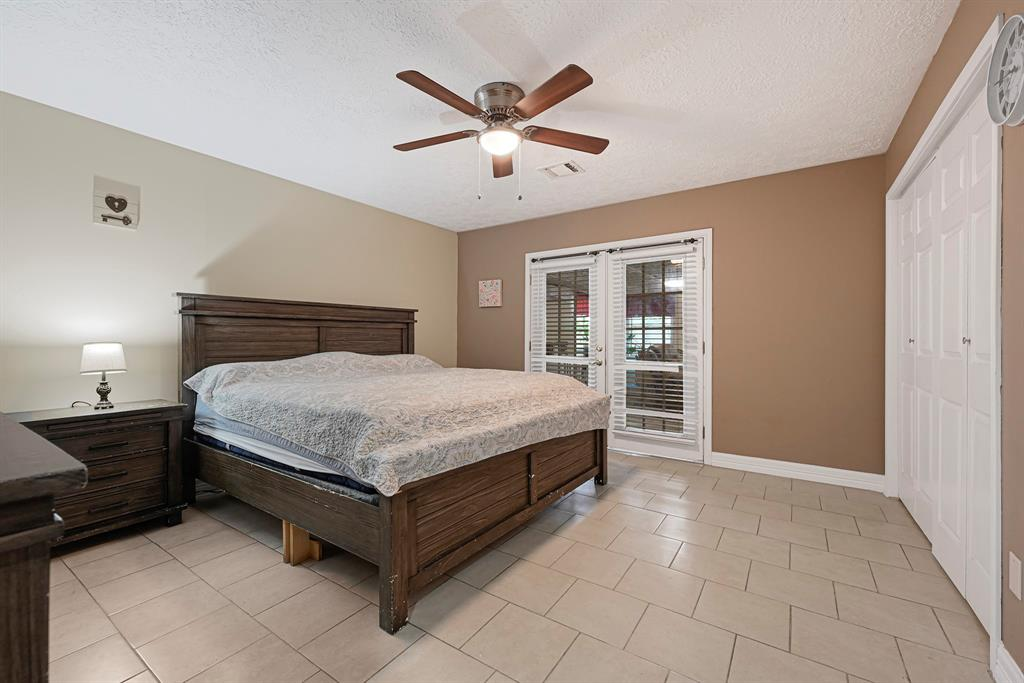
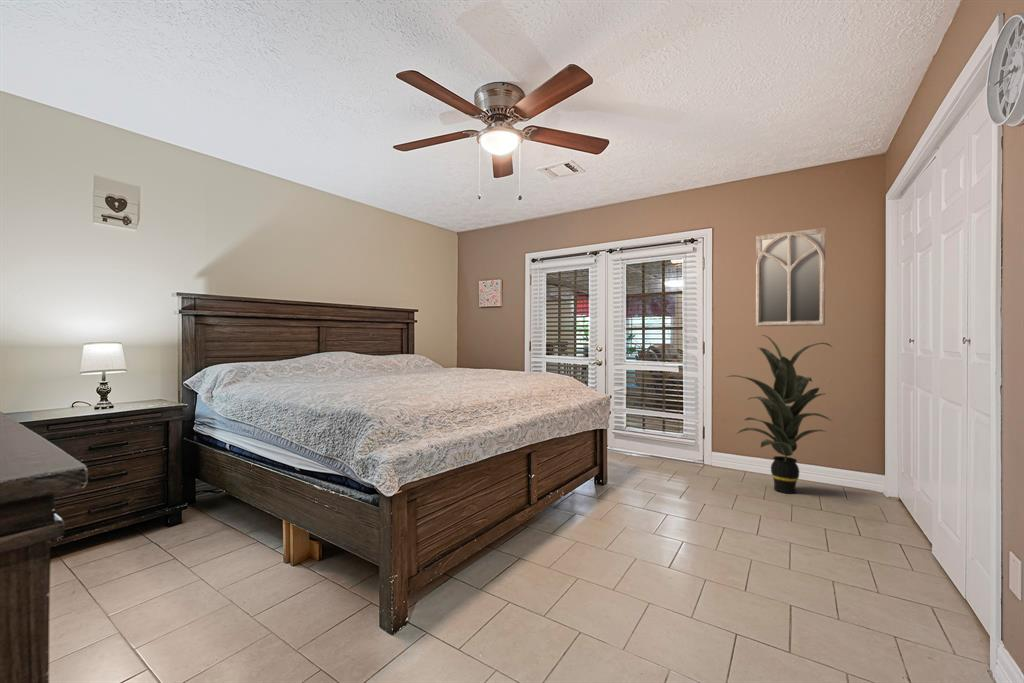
+ indoor plant [726,334,833,495]
+ home mirror [755,227,826,327]
